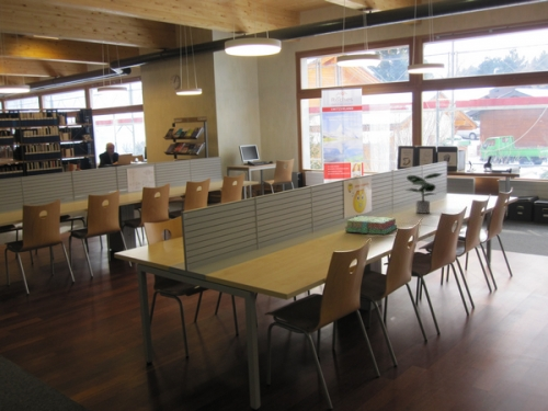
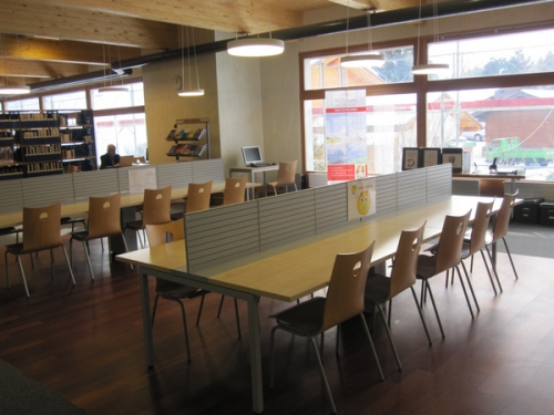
- stack of books [344,215,398,236]
- potted plant [404,172,443,215]
